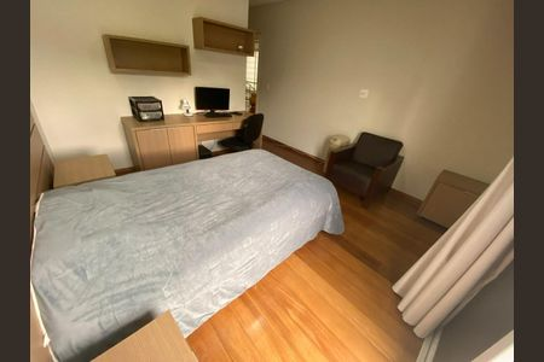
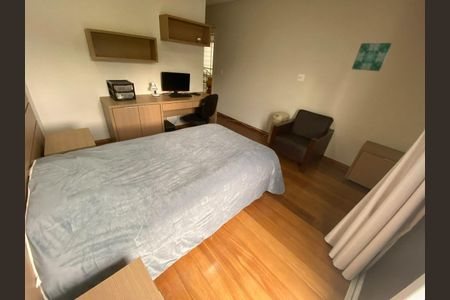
+ wall art [351,42,393,72]
